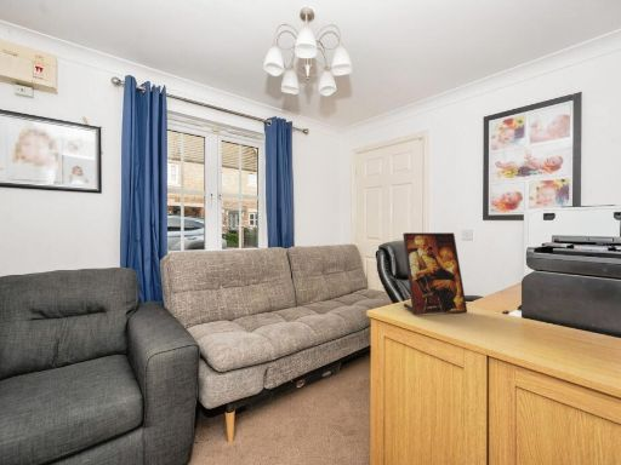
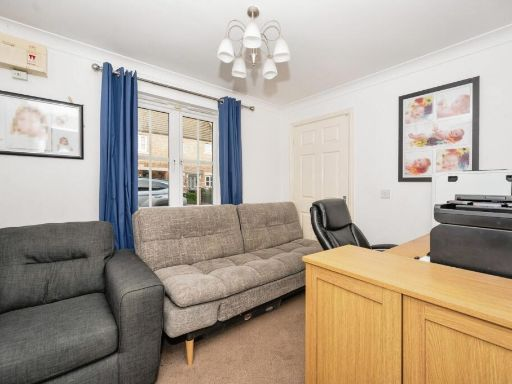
- picture frame [401,231,468,315]
